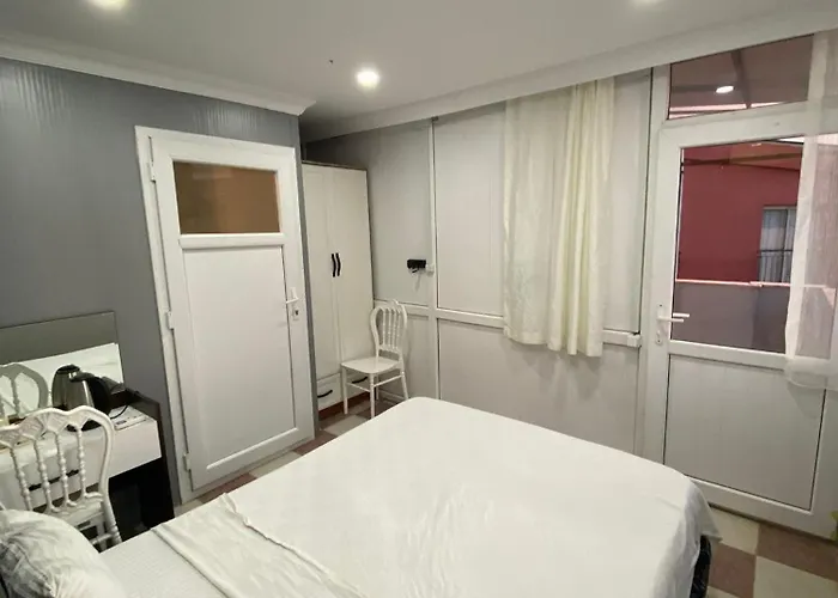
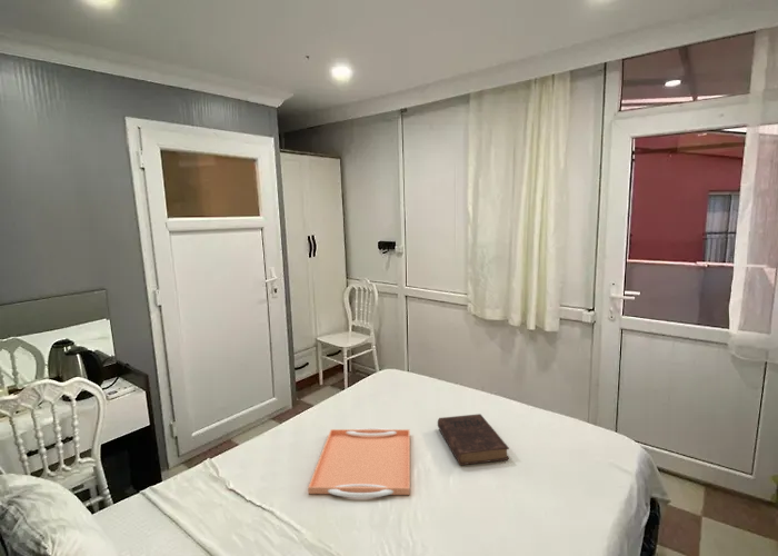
+ book [437,413,510,466]
+ serving tray [307,427,411,498]
